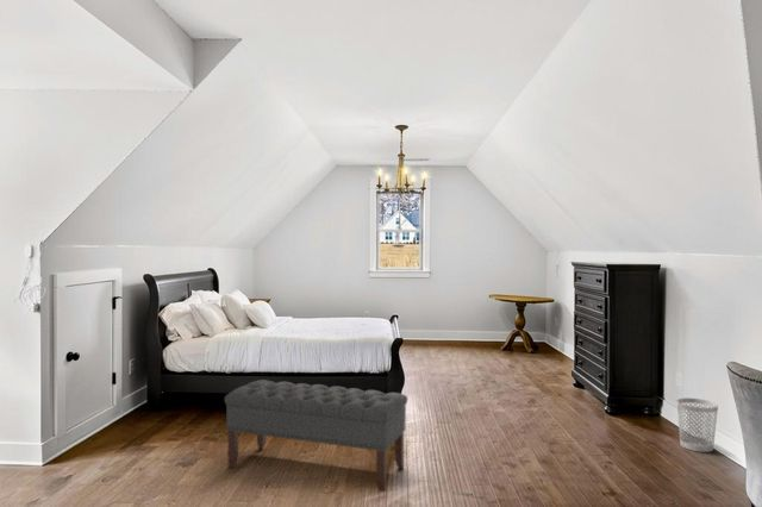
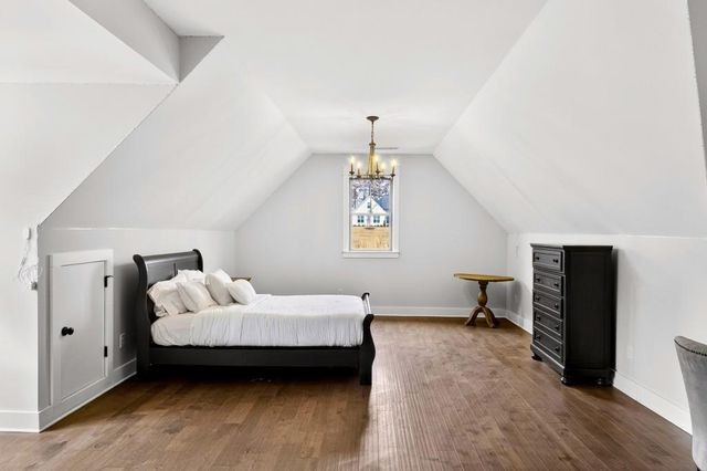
- bench [224,378,408,493]
- wastebasket [676,398,719,453]
